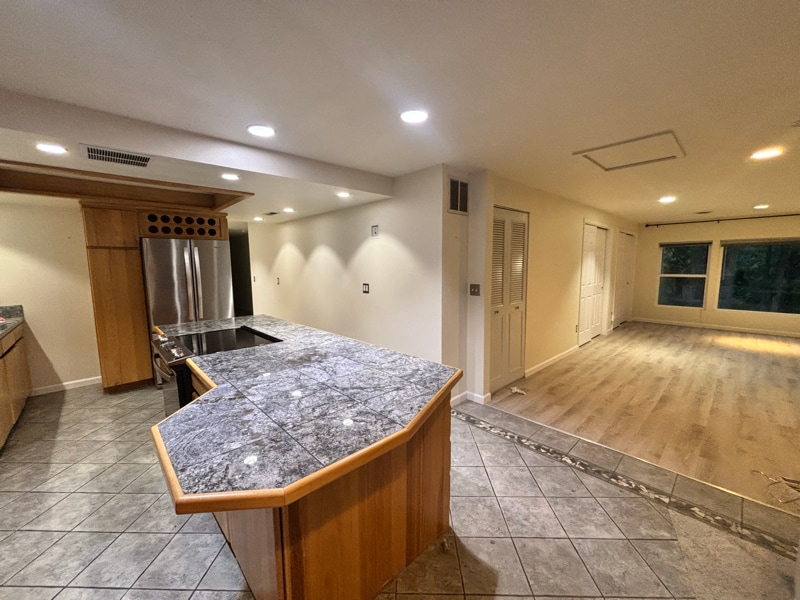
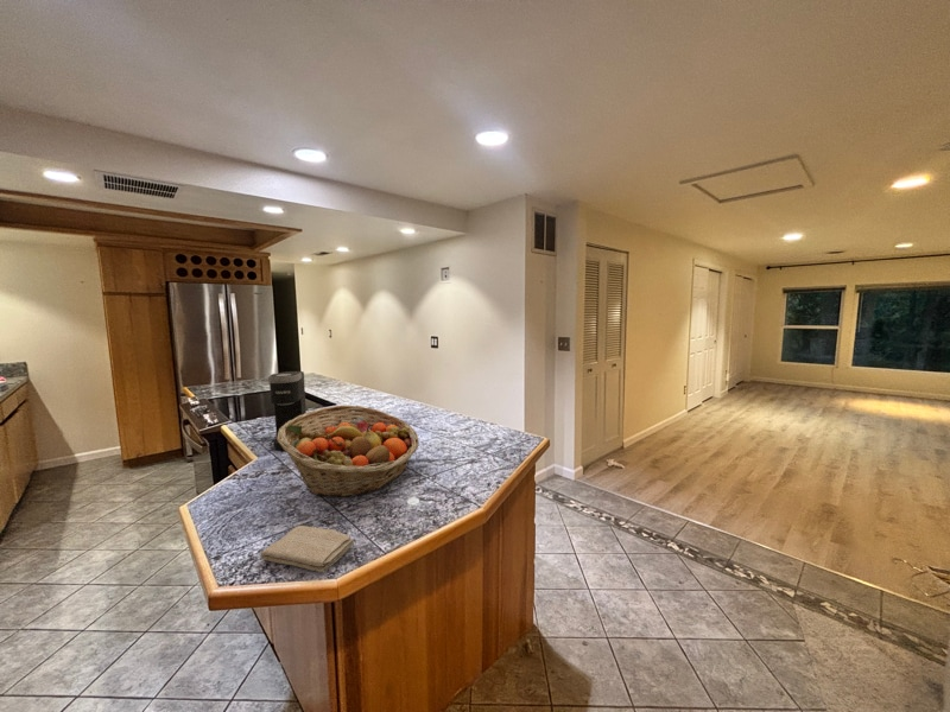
+ coffee maker [267,370,308,451]
+ washcloth [259,525,355,573]
+ fruit basket [276,405,420,498]
